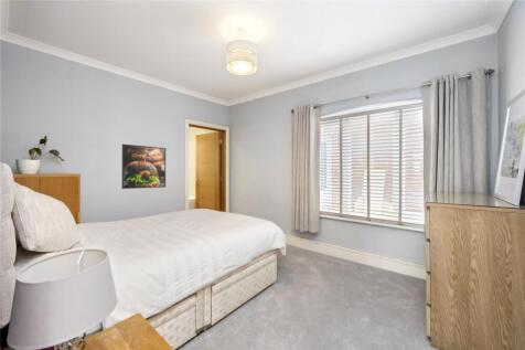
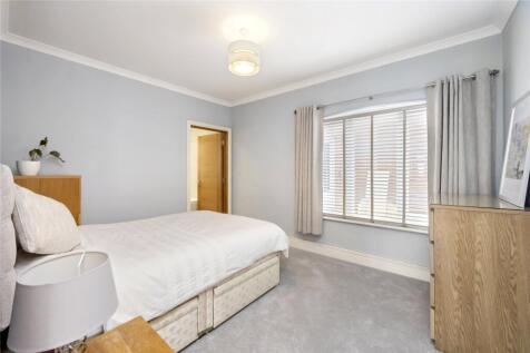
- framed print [120,142,167,190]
